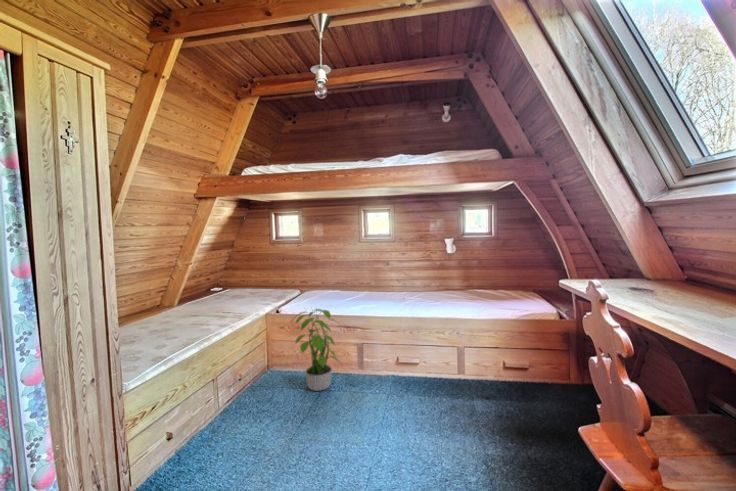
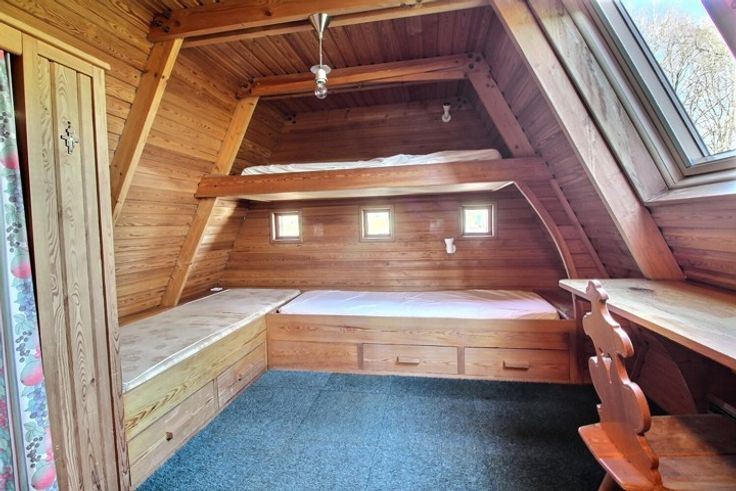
- potted plant [289,307,342,392]
